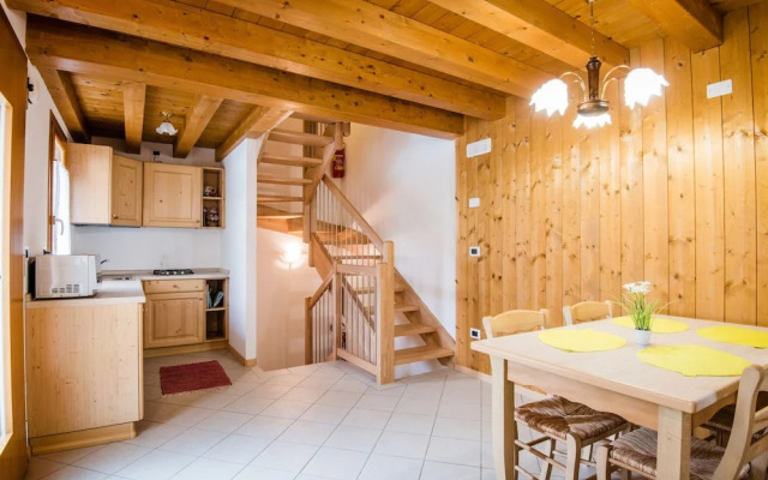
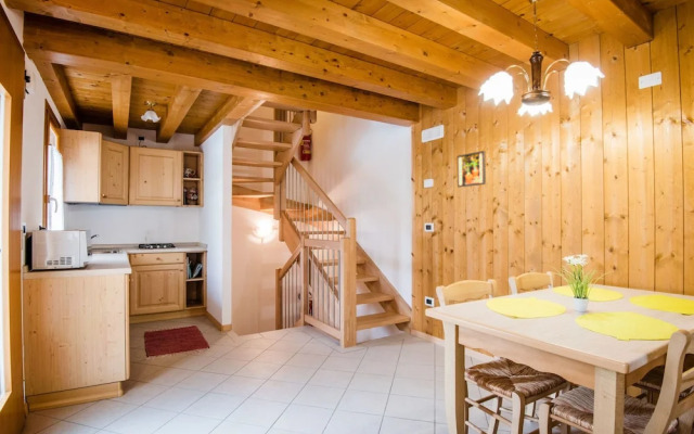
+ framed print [457,150,487,188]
